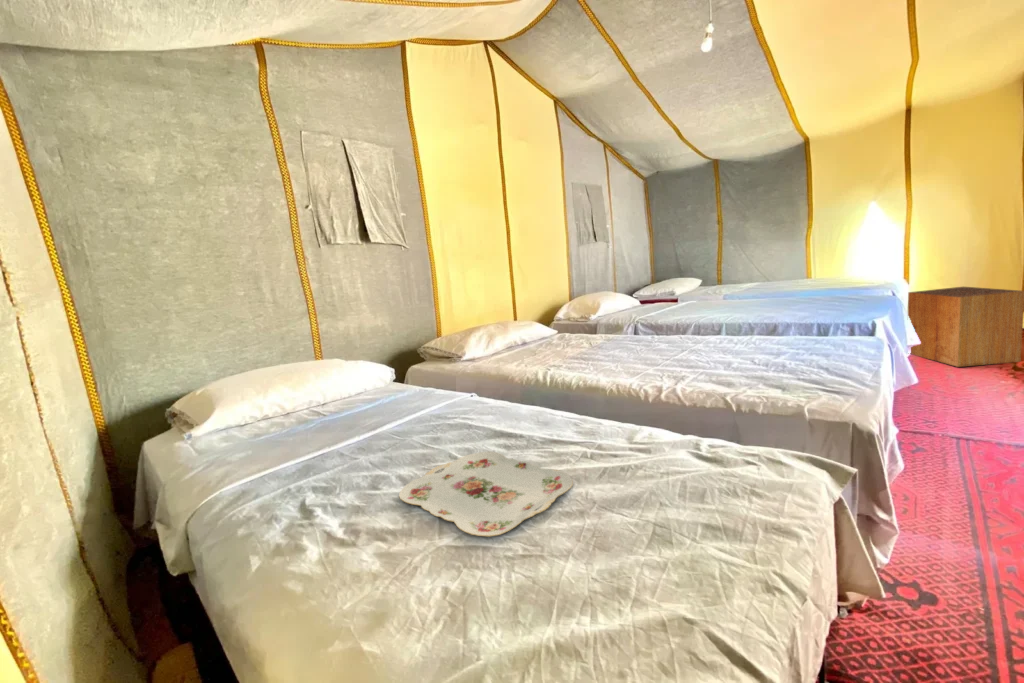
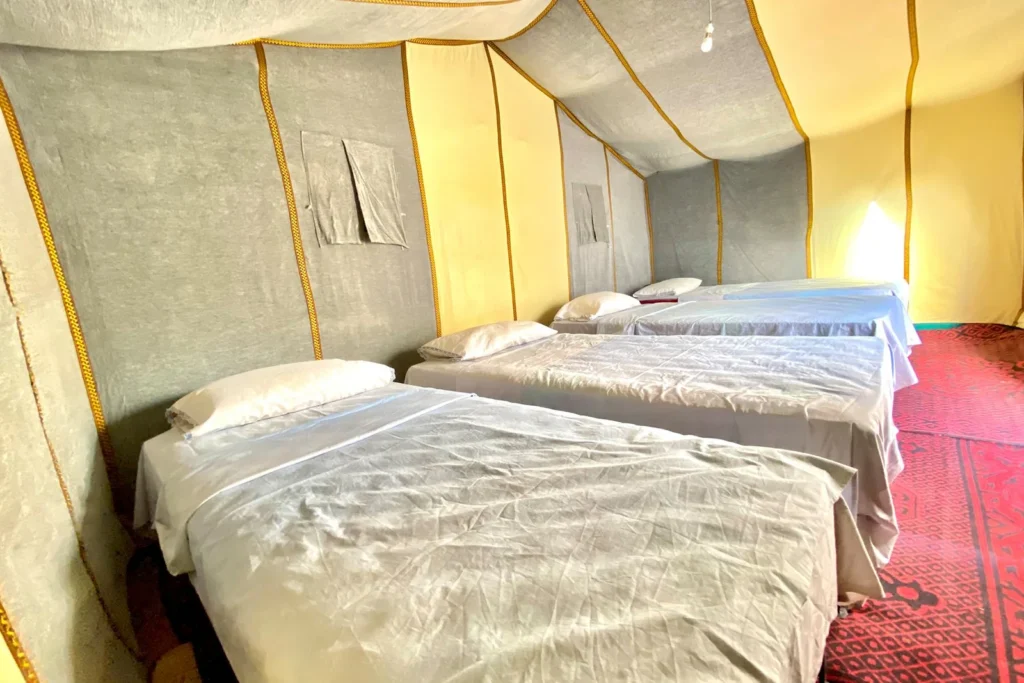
- serving tray [398,450,574,537]
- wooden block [907,286,1024,368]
